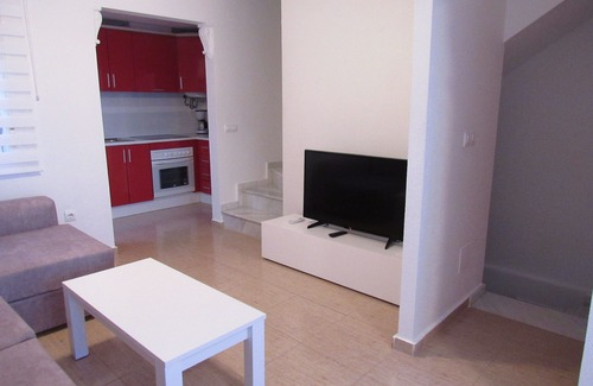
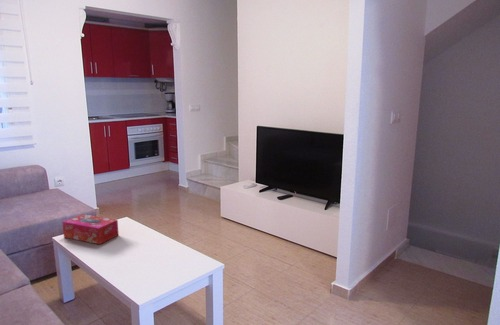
+ tissue box [61,213,120,245]
